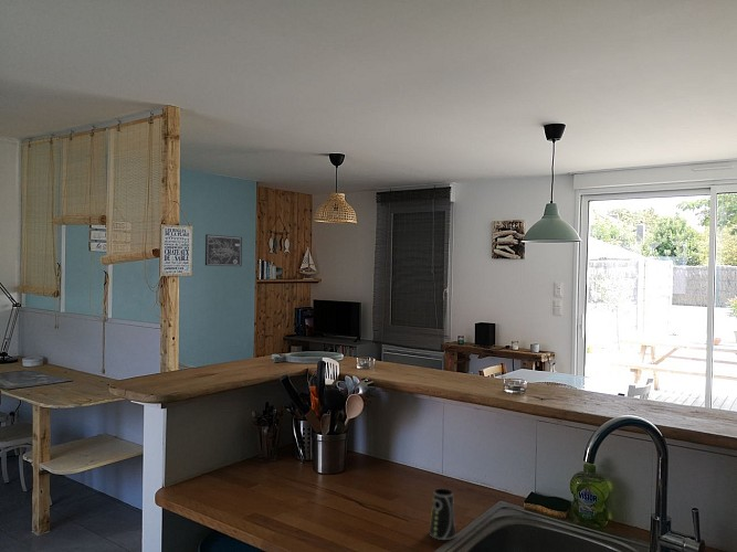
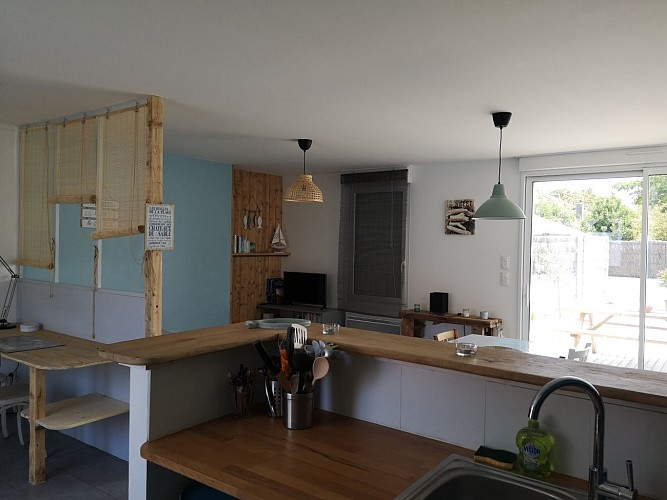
- cup [429,488,456,541]
- wall art [204,233,243,267]
